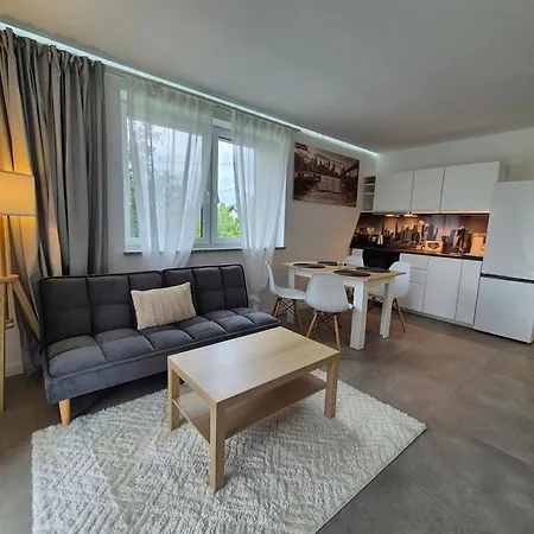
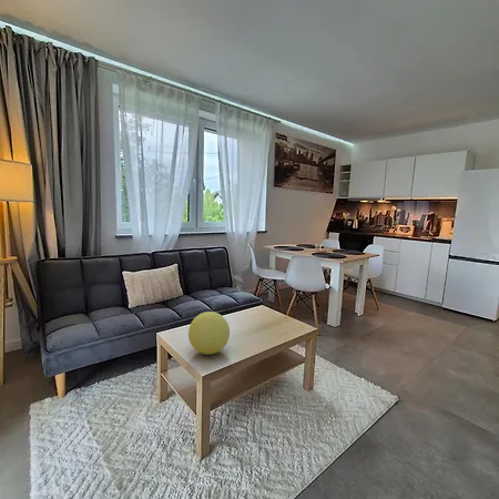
+ decorative ball [187,310,231,356]
